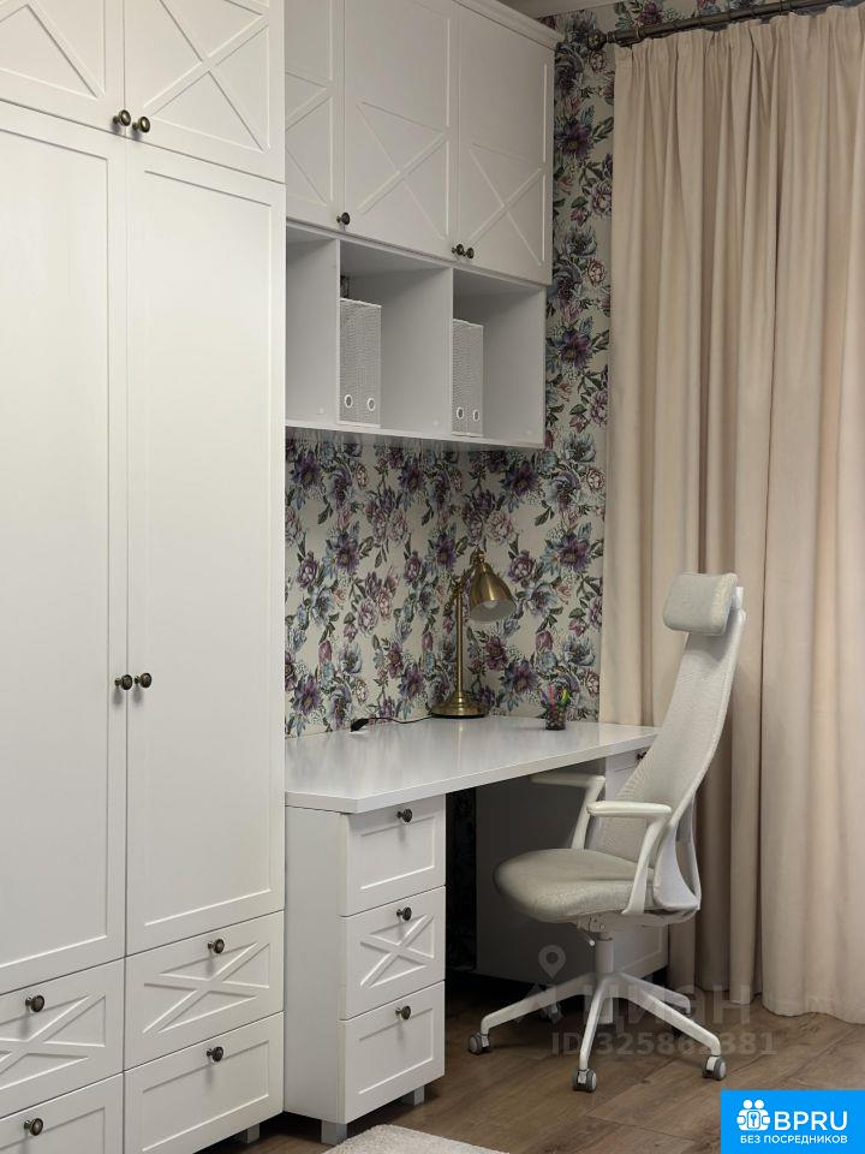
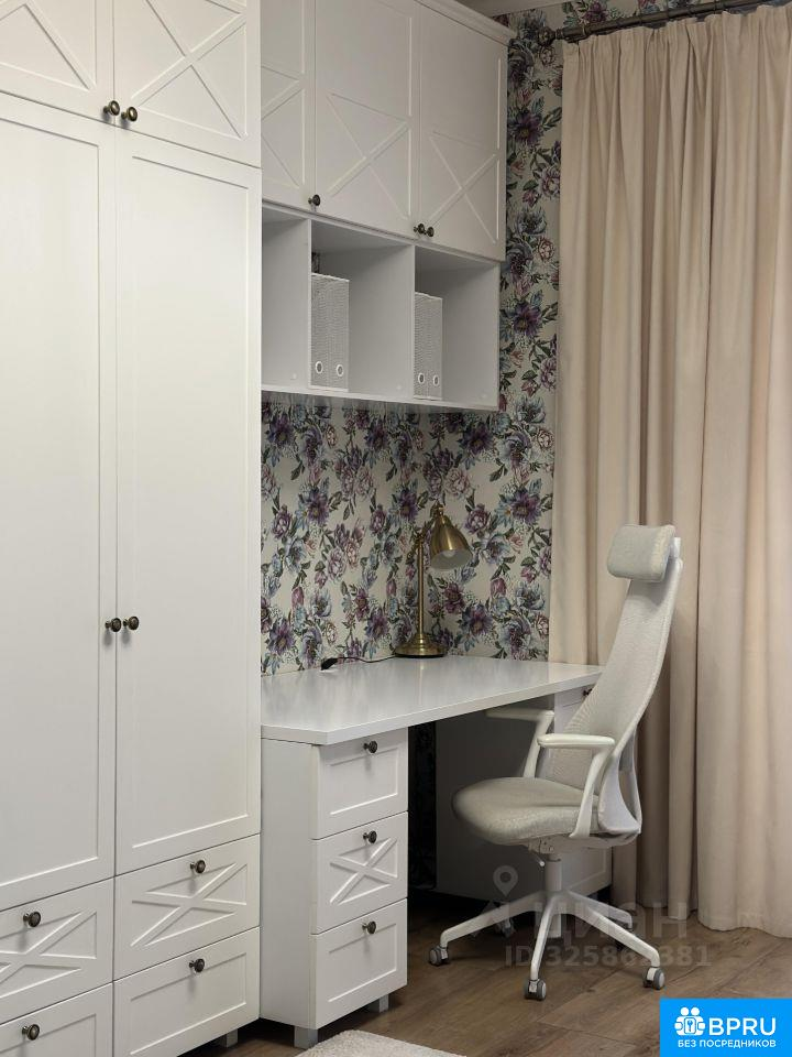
- pen holder [539,685,571,731]
